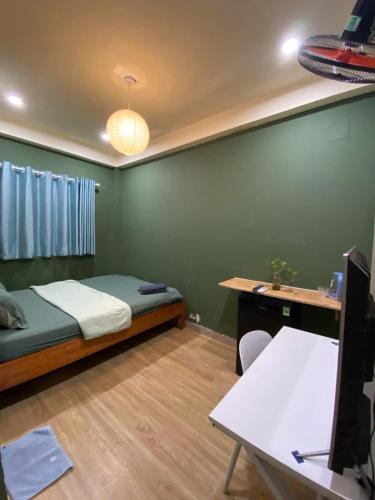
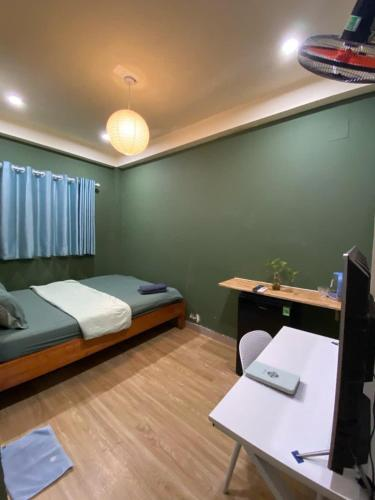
+ notepad [244,359,301,395]
